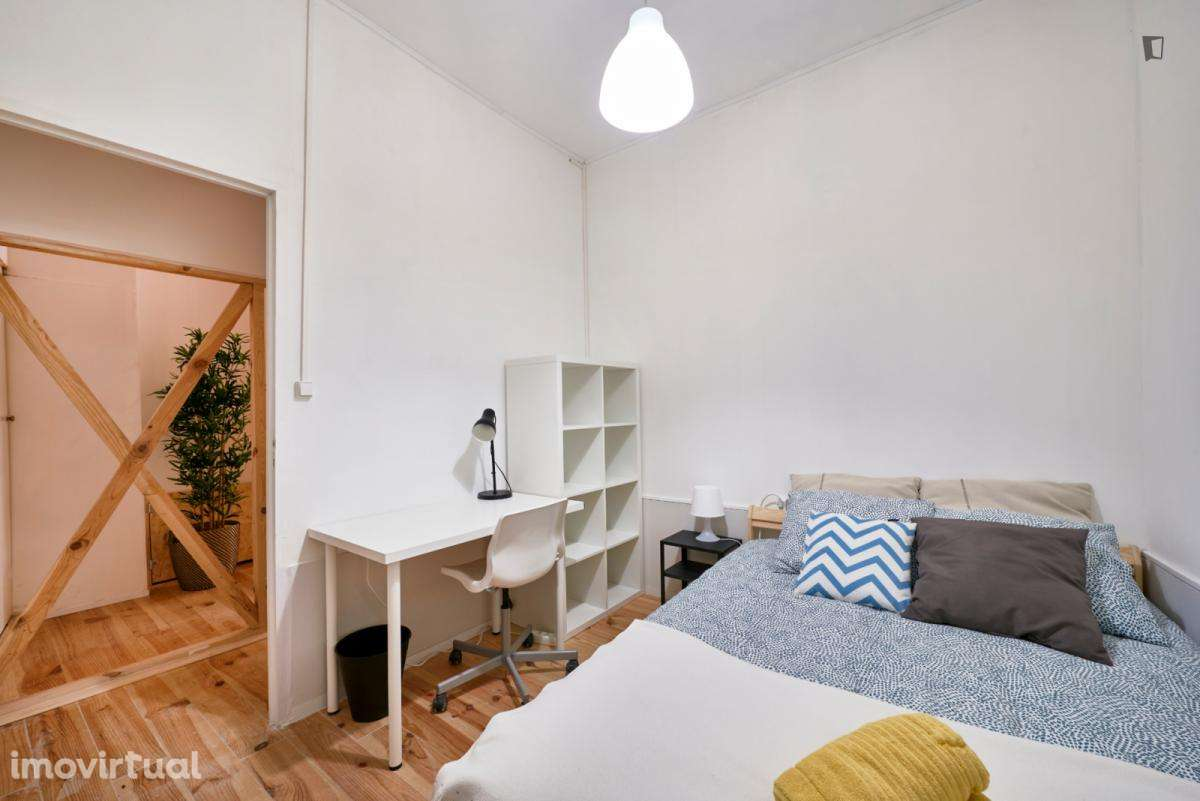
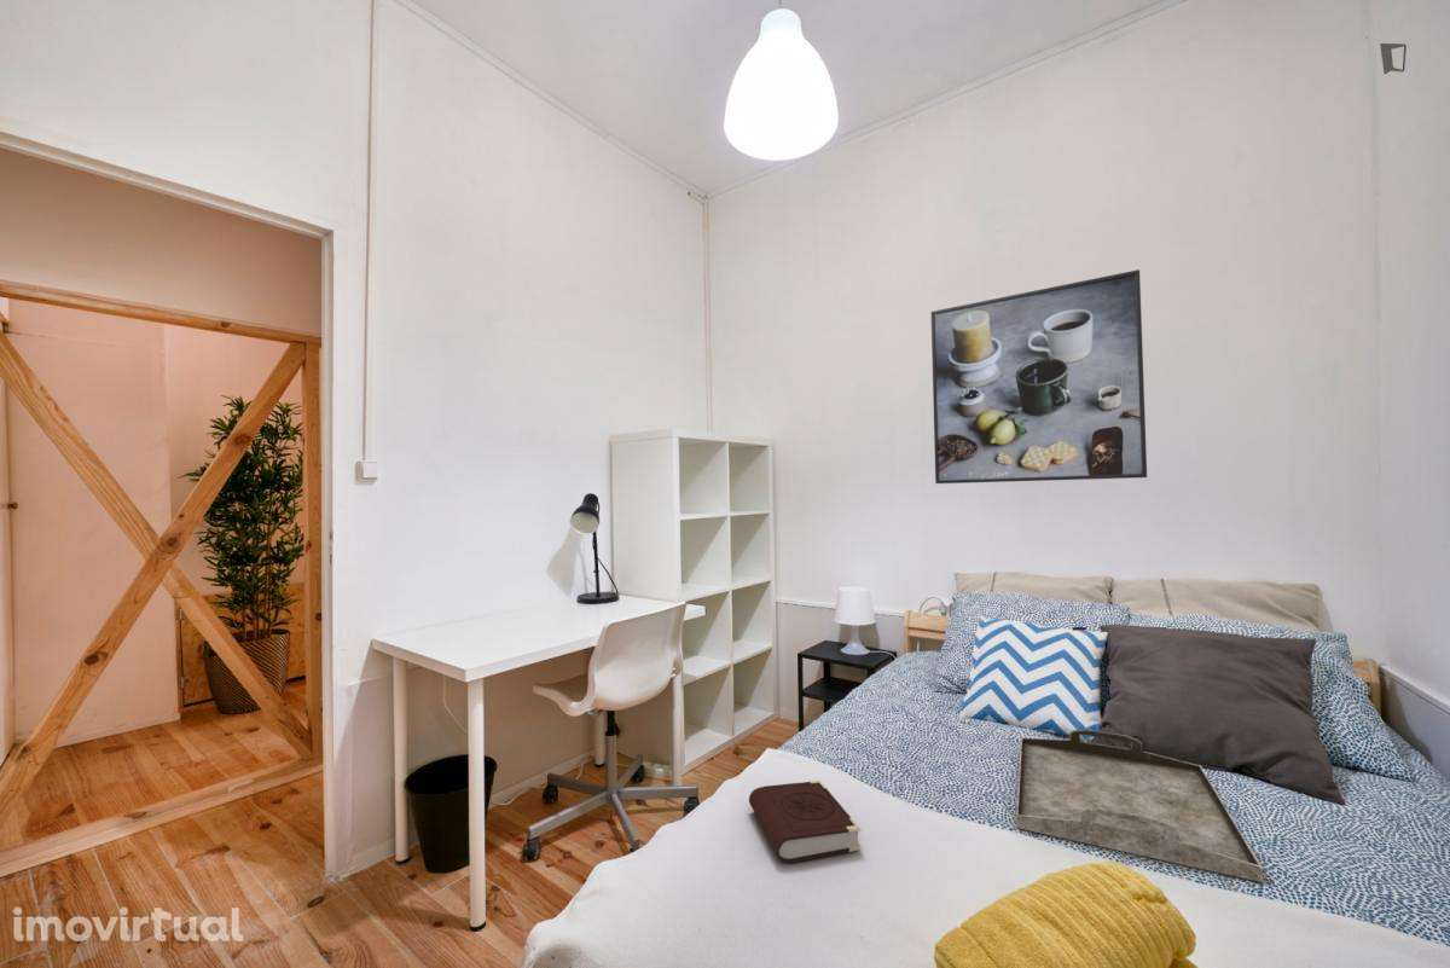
+ book [748,779,863,864]
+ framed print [930,268,1148,485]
+ serving tray [1015,729,1264,883]
